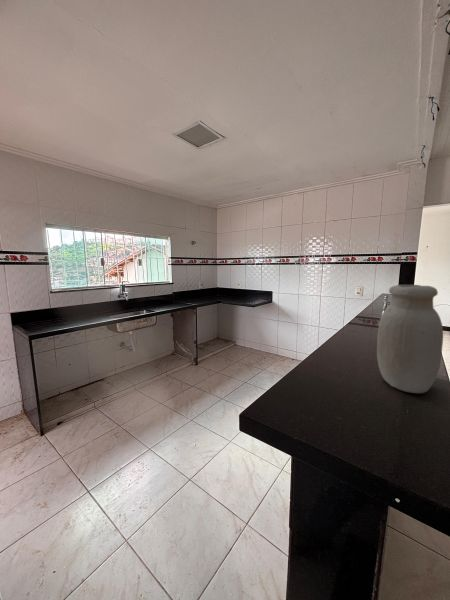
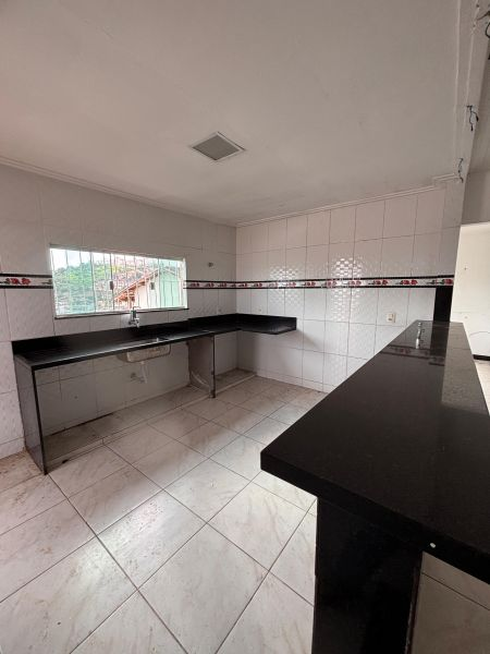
- jar [376,284,444,394]
